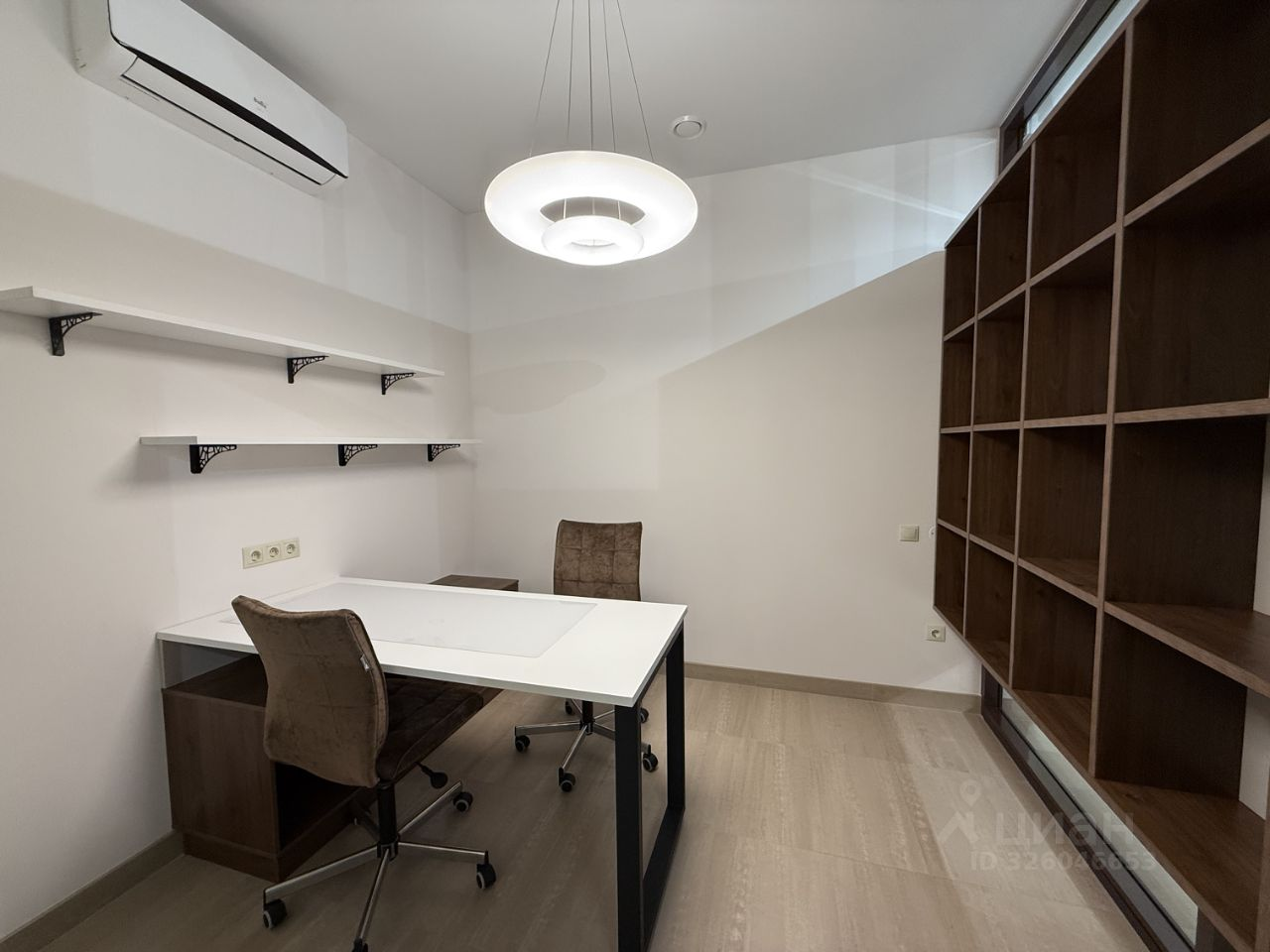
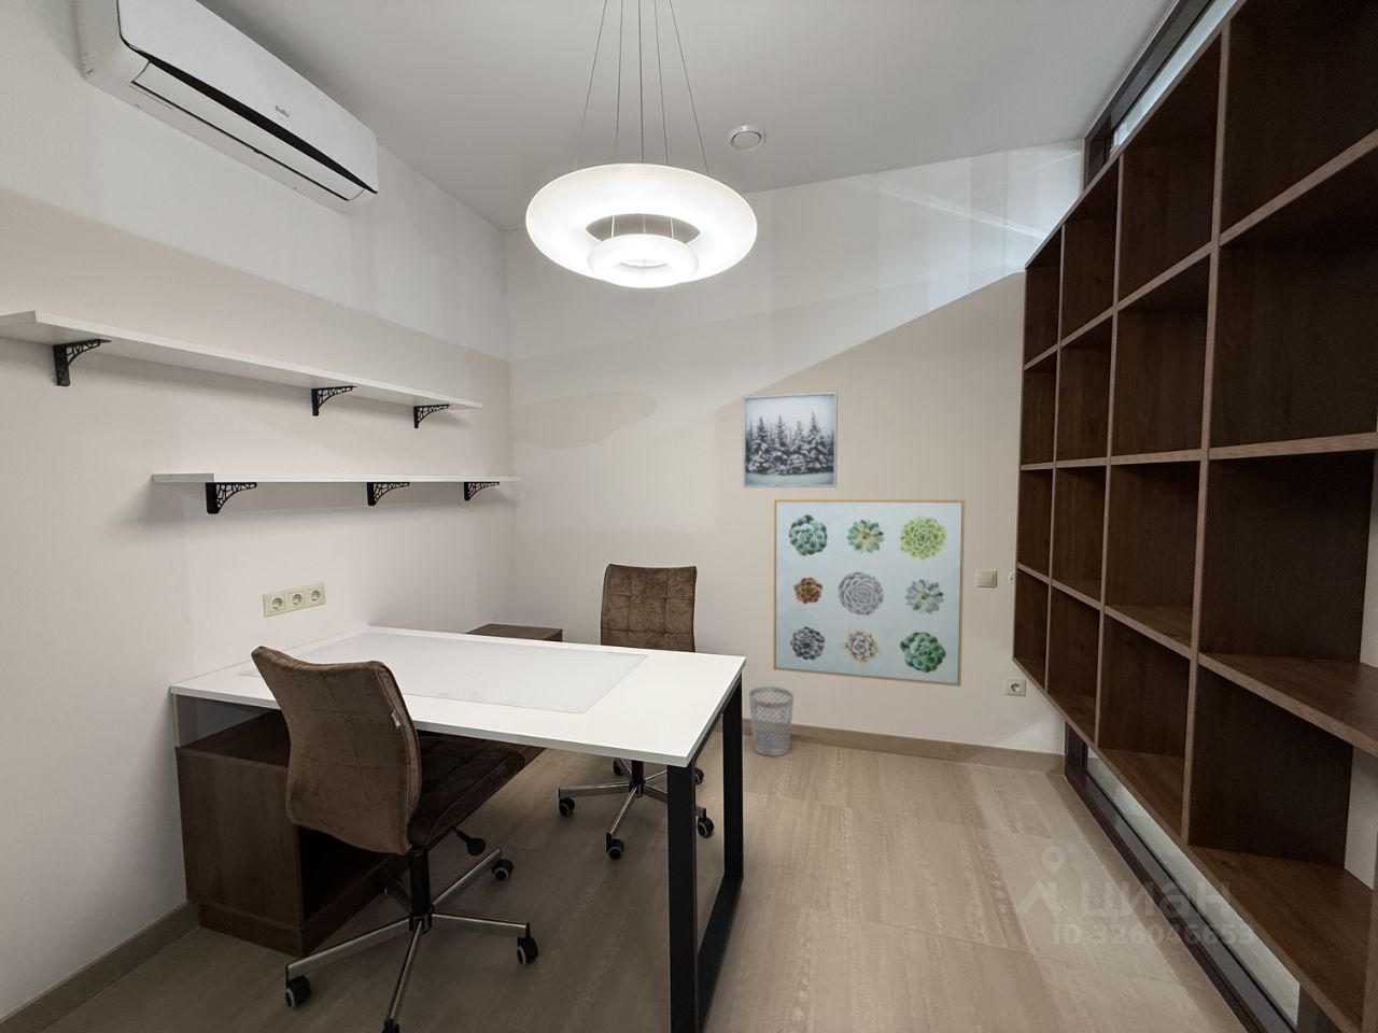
+ wall art [742,390,839,488]
+ wastebasket [749,686,794,757]
+ wall art [771,498,967,688]
